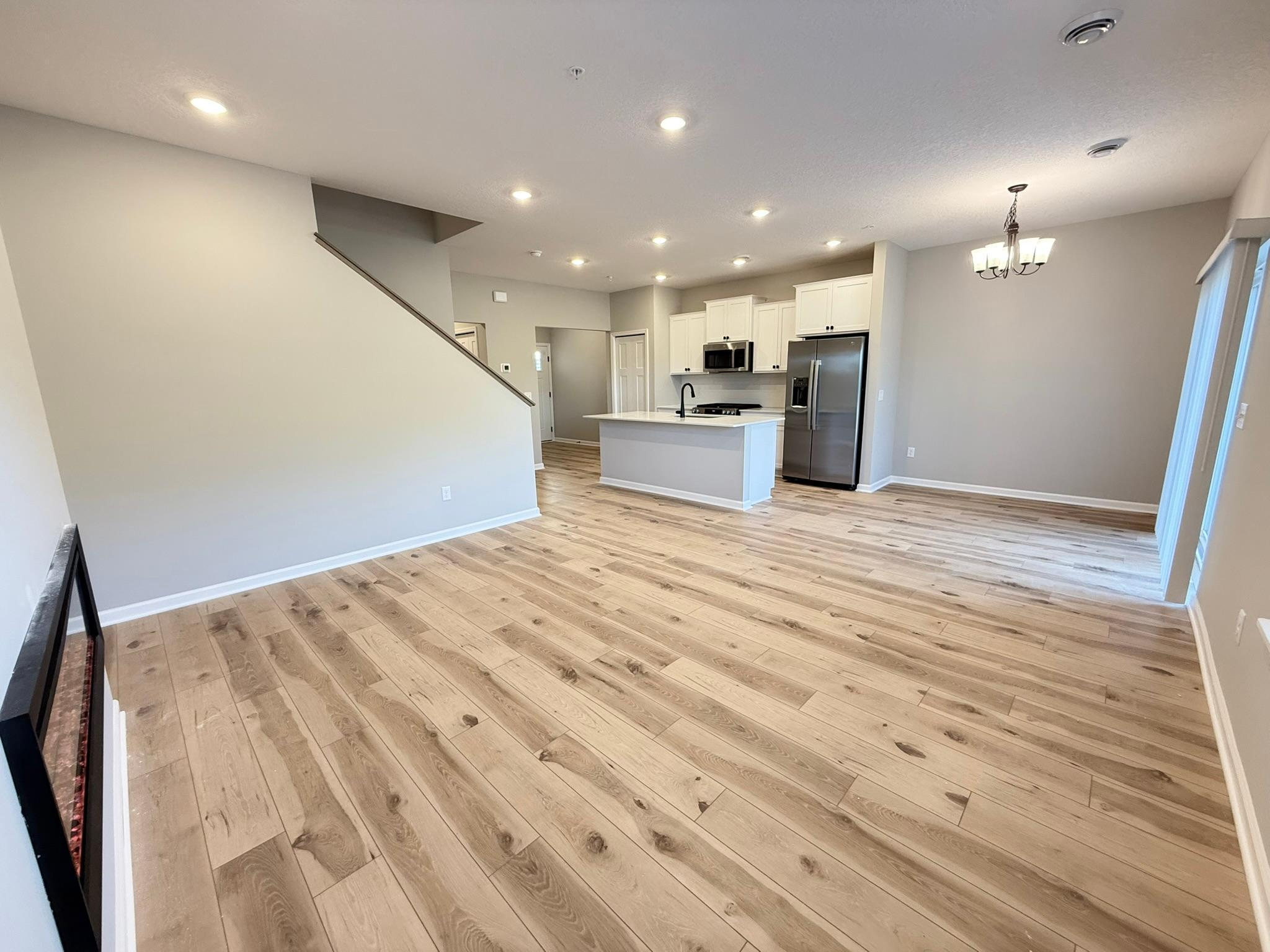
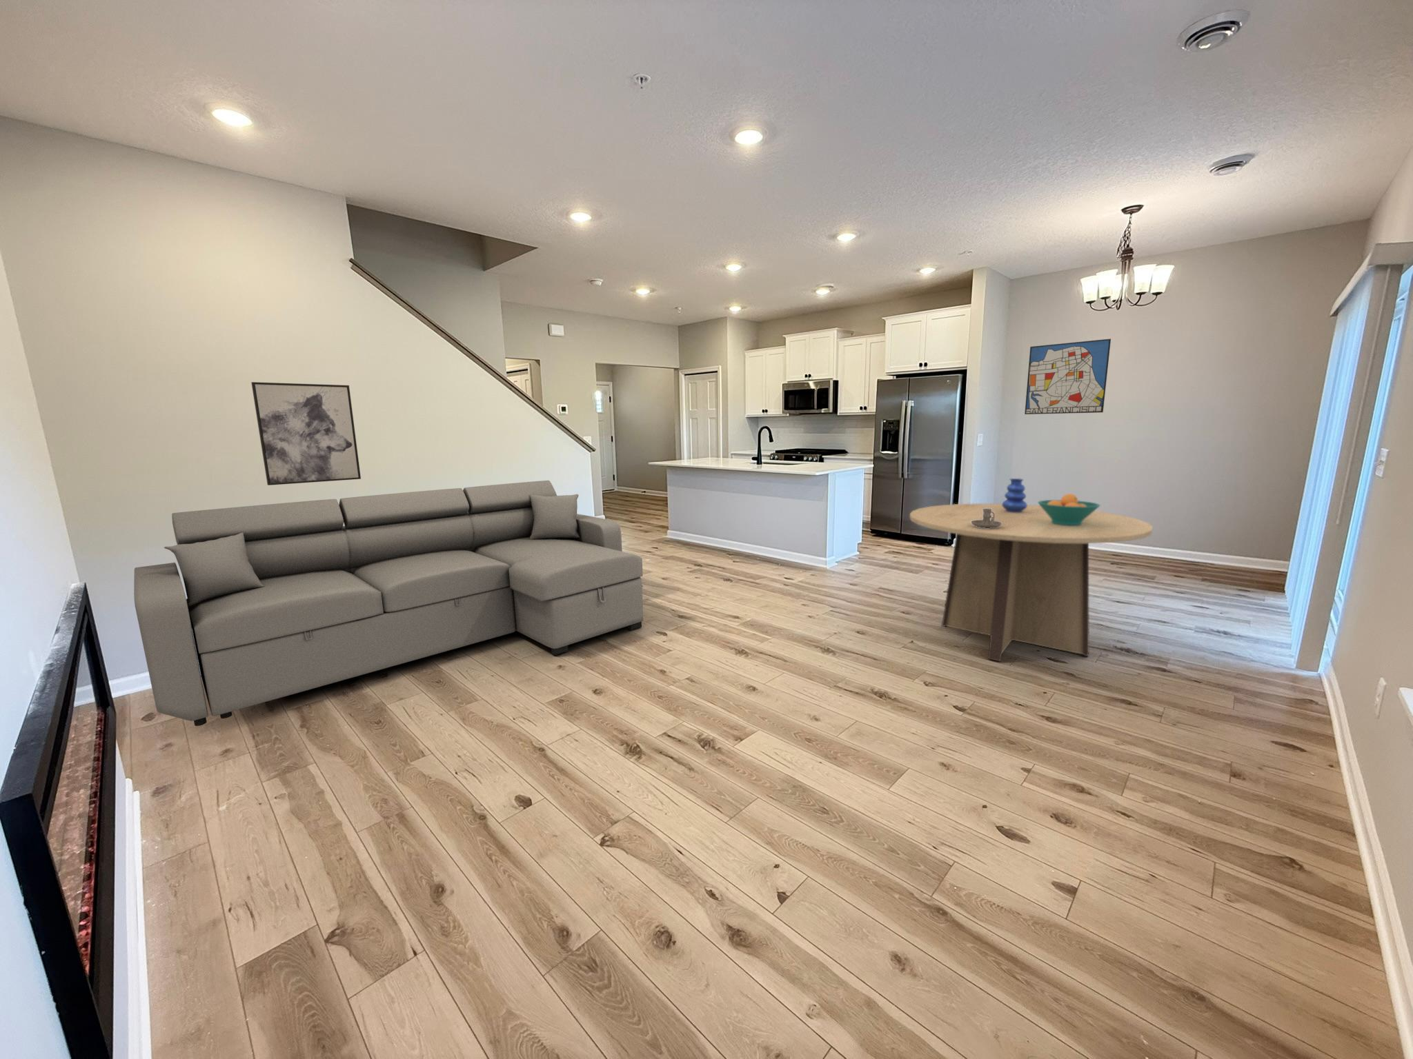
+ fruit bowl [1037,493,1101,525]
+ wall art [250,382,362,486]
+ sofa [134,479,644,726]
+ dining table [909,503,1154,663]
+ wall art [1024,338,1111,415]
+ candle holder [971,508,1001,528]
+ vase [1001,478,1028,513]
